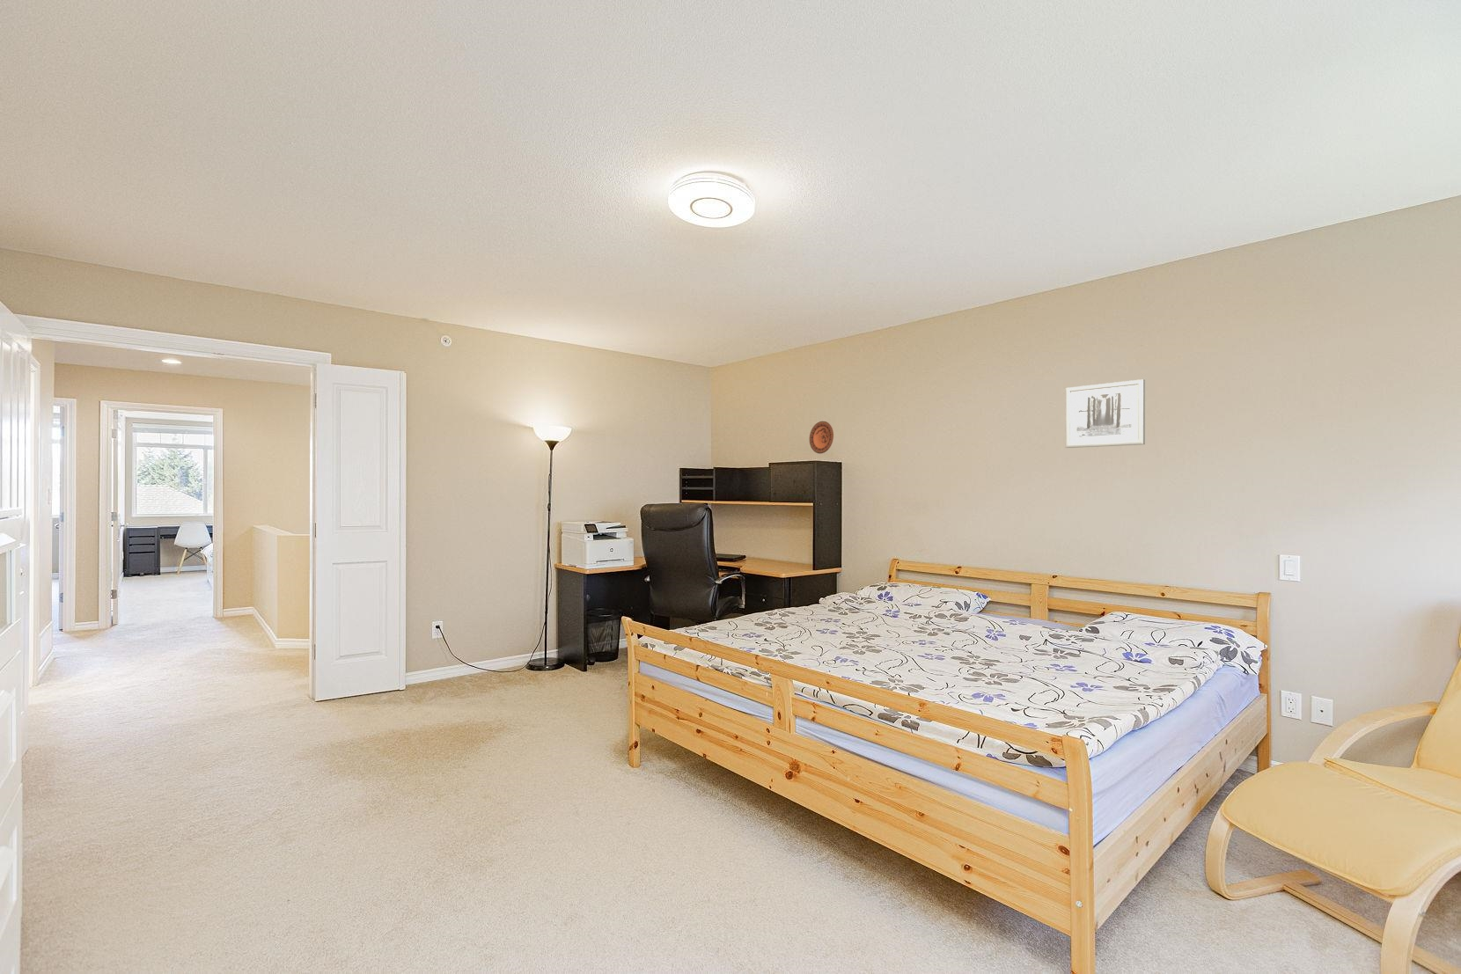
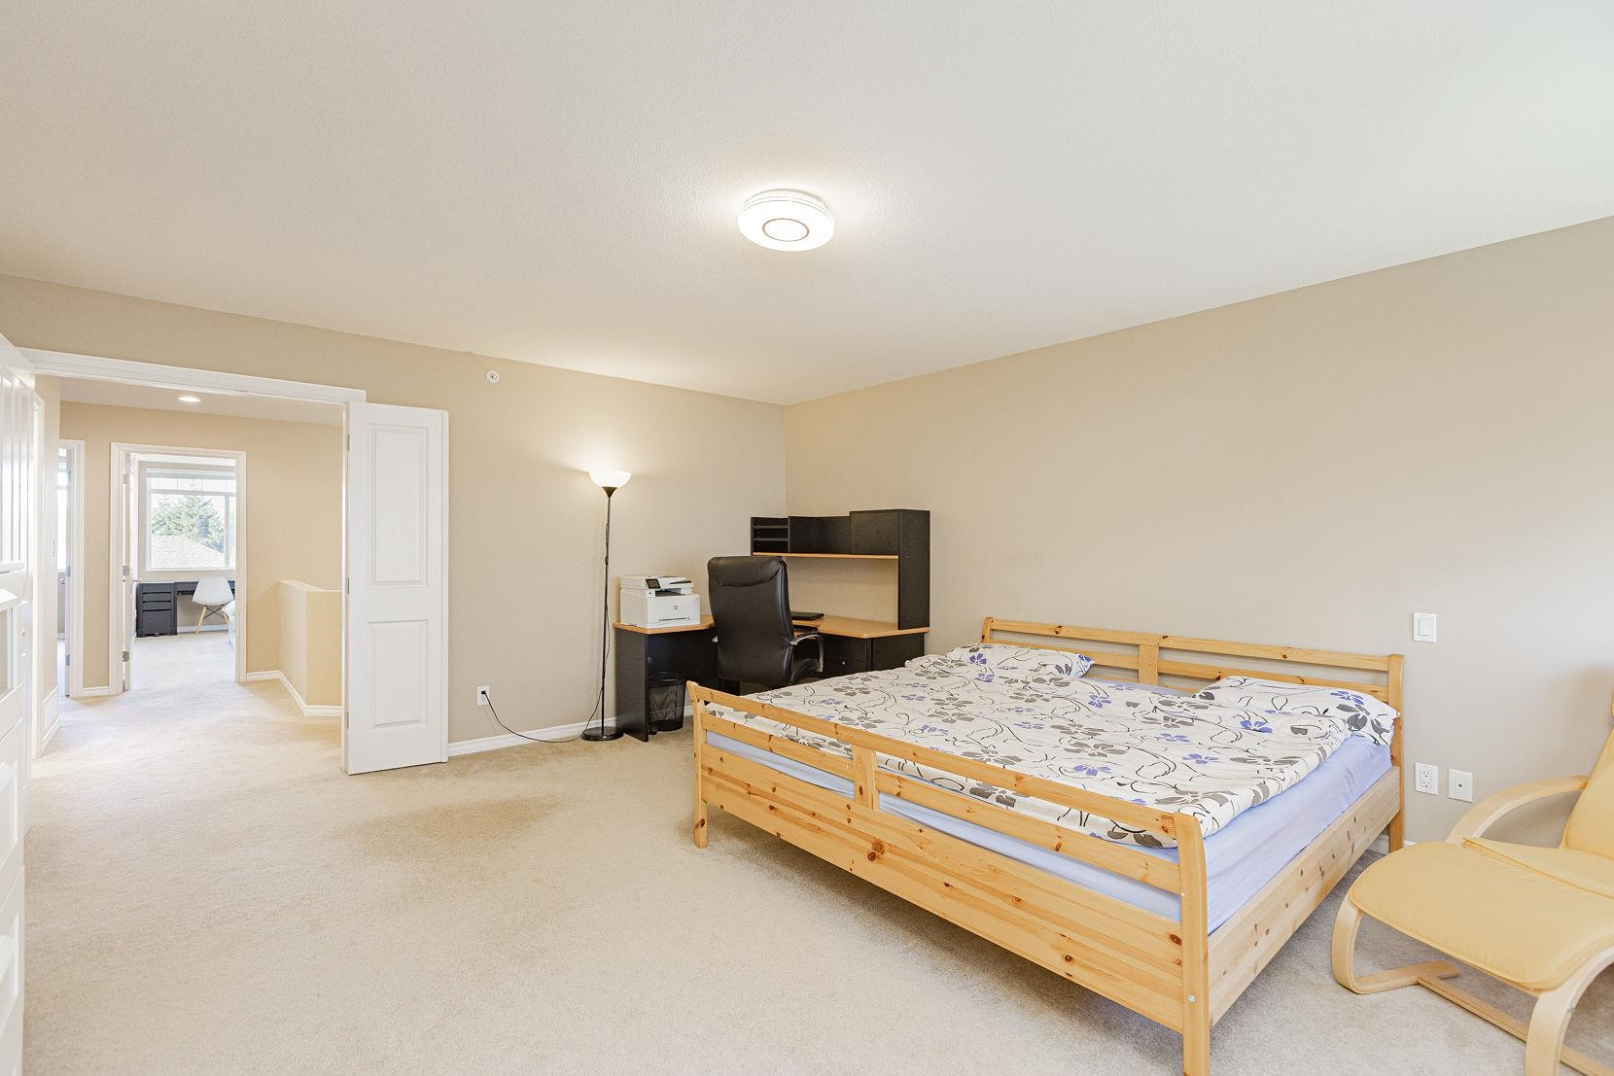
- wall art [1065,378,1146,449]
- decorative plate [809,421,835,454]
